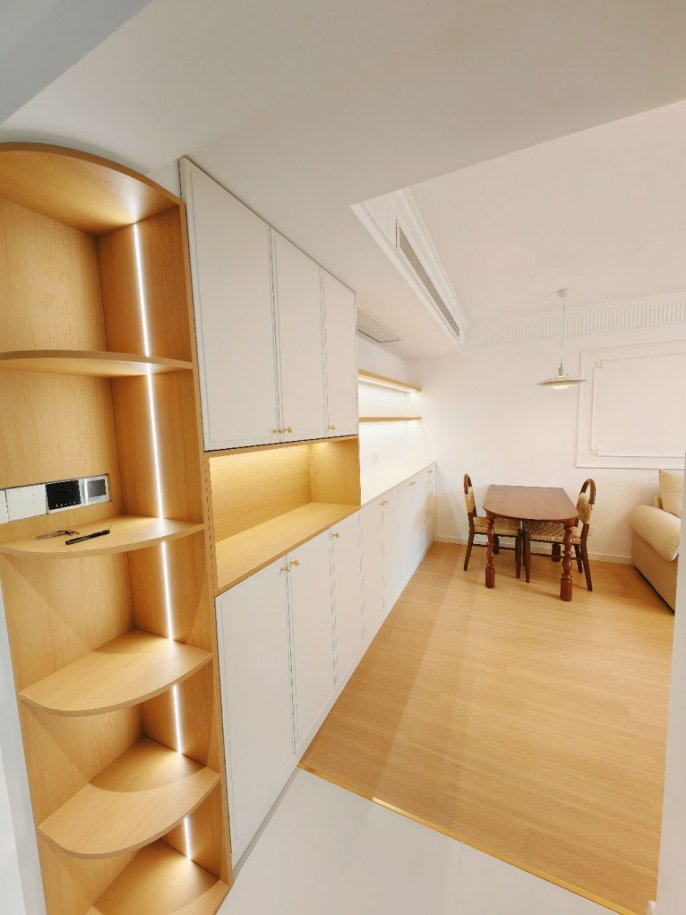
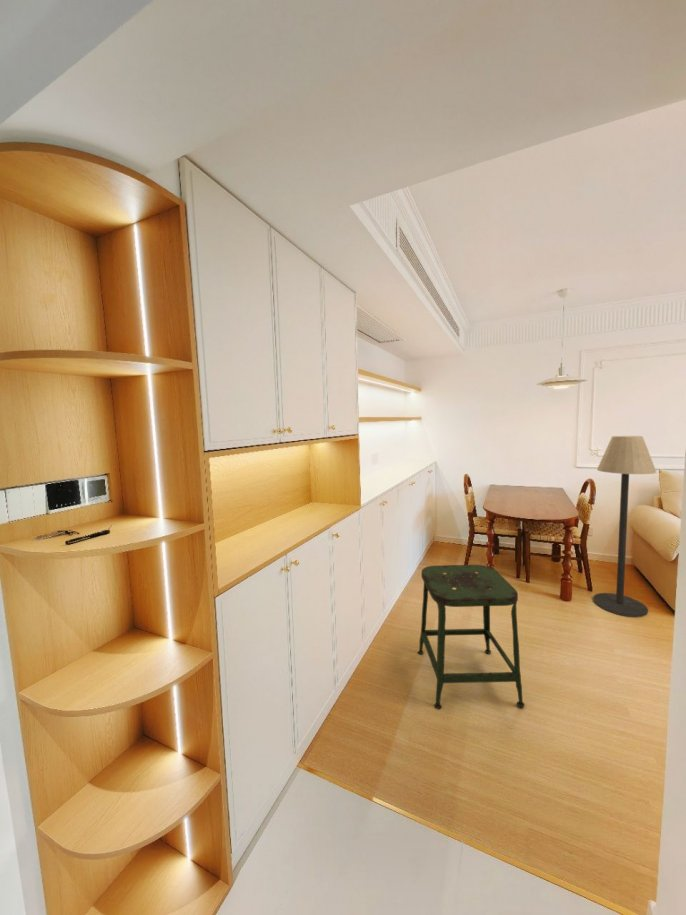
+ floor lamp [592,435,658,618]
+ stool [417,564,526,710]
